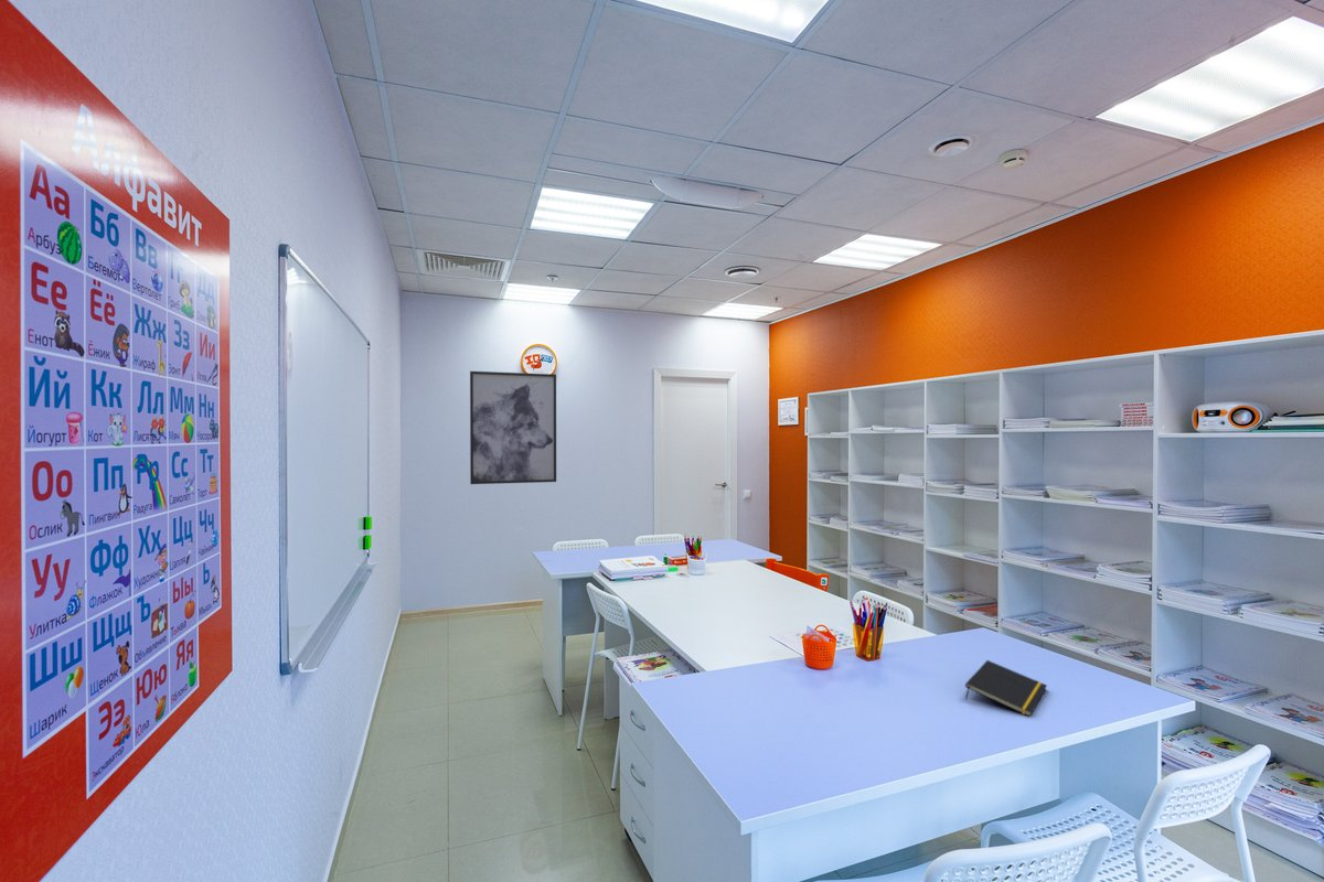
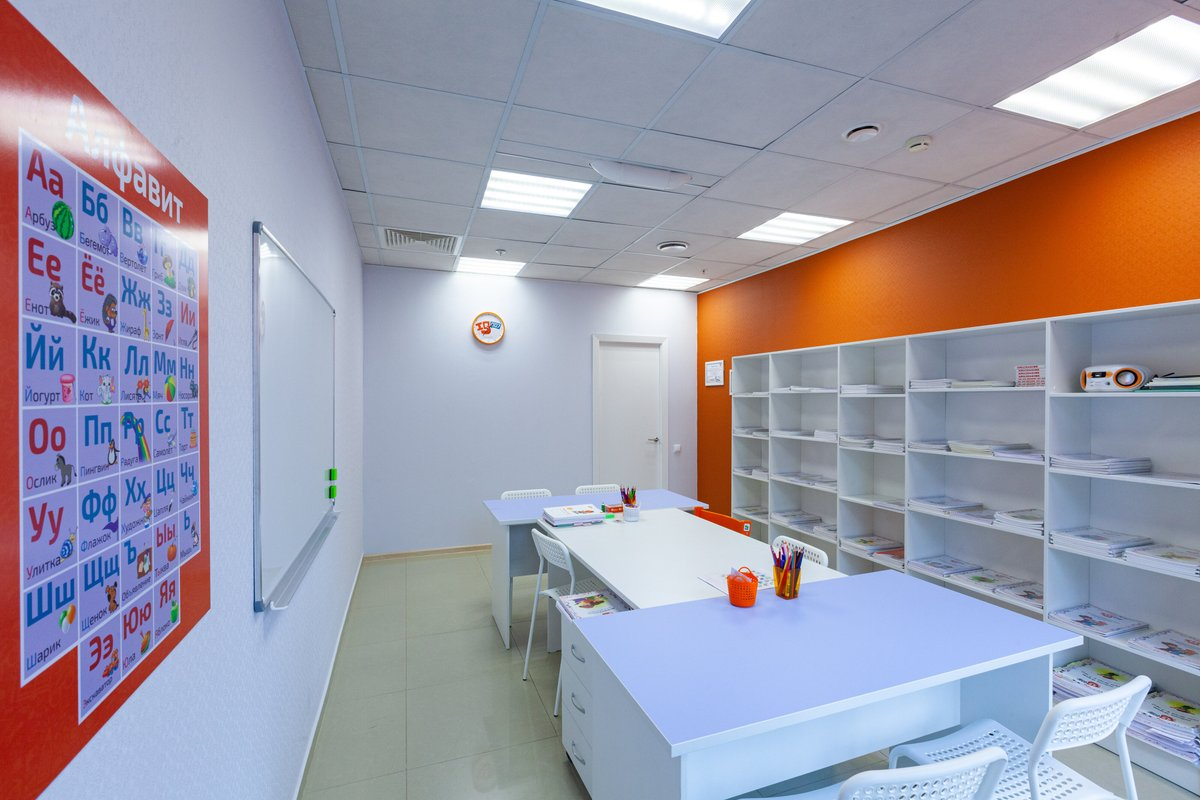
- notepad [964,659,1048,718]
- wall art [469,370,557,485]
